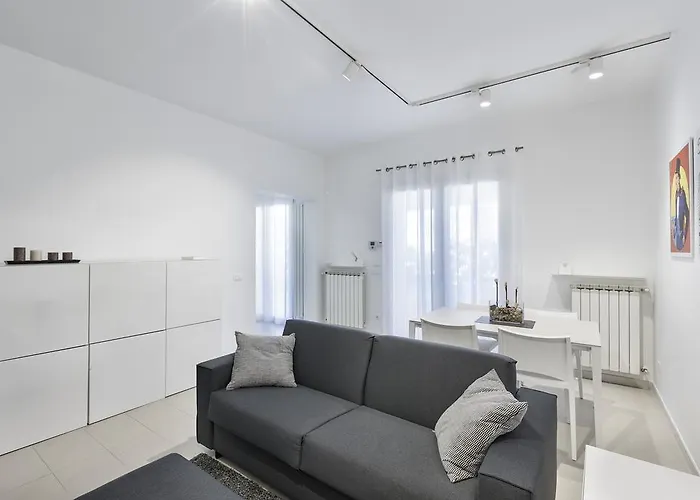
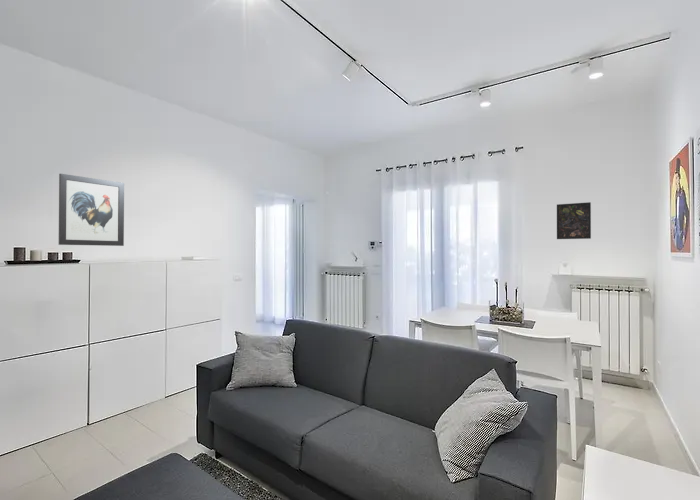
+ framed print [556,201,592,240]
+ wall art [58,173,125,247]
